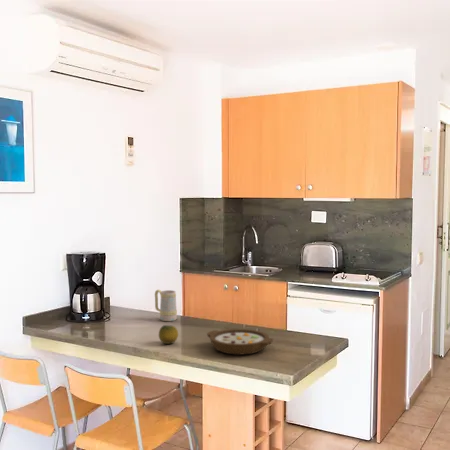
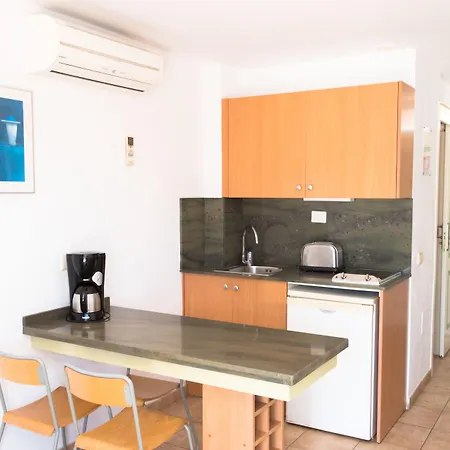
- mug [154,289,178,322]
- bowl [206,328,274,355]
- fruit [158,324,179,345]
